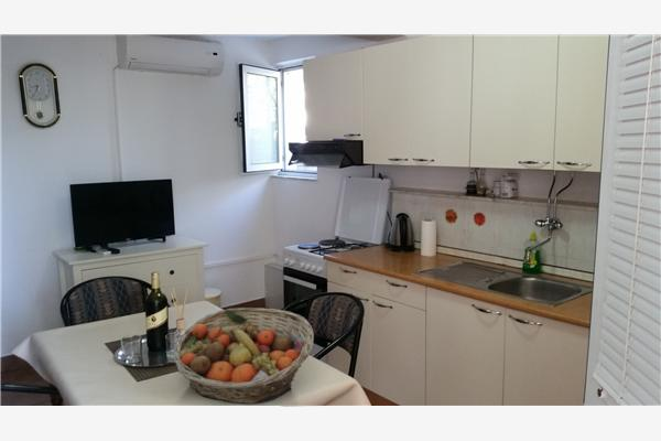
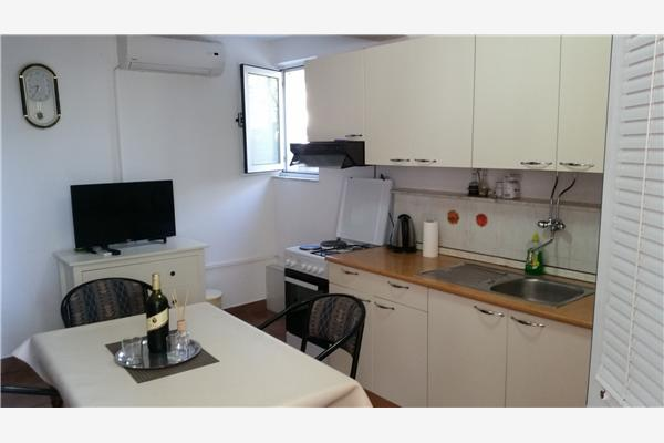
- fruit basket [172,306,315,405]
